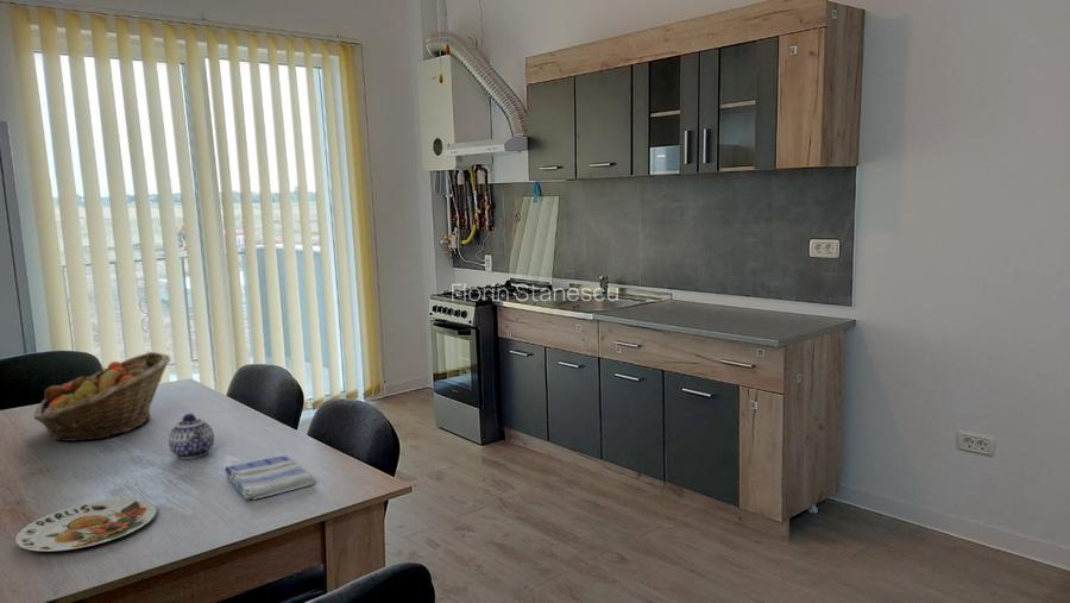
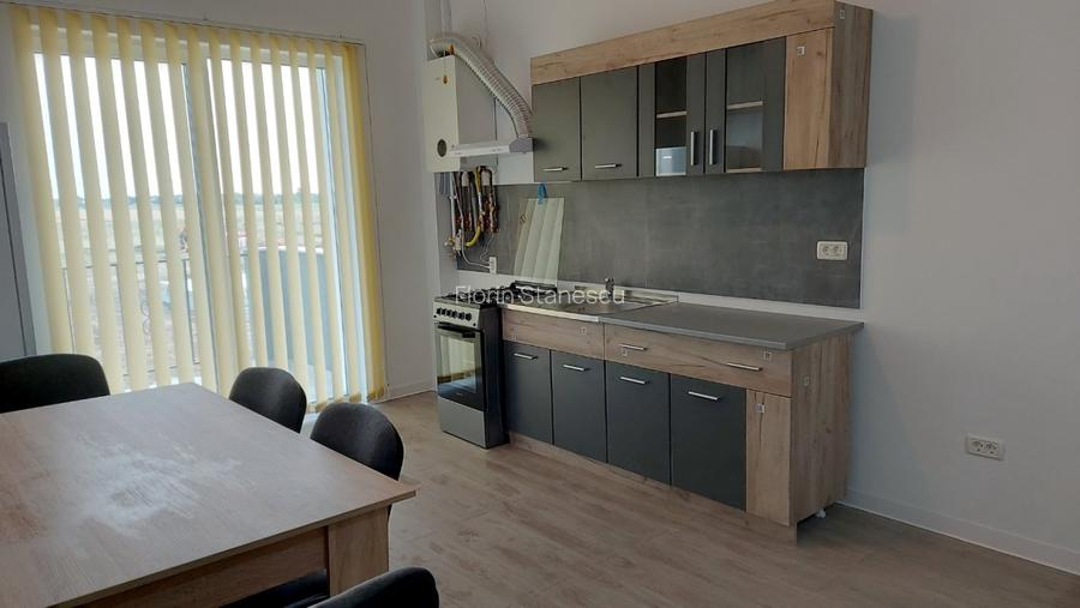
- plate [14,498,158,553]
- teapot [168,413,215,460]
- dish towel [225,456,316,501]
- fruit basket [33,351,172,442]
